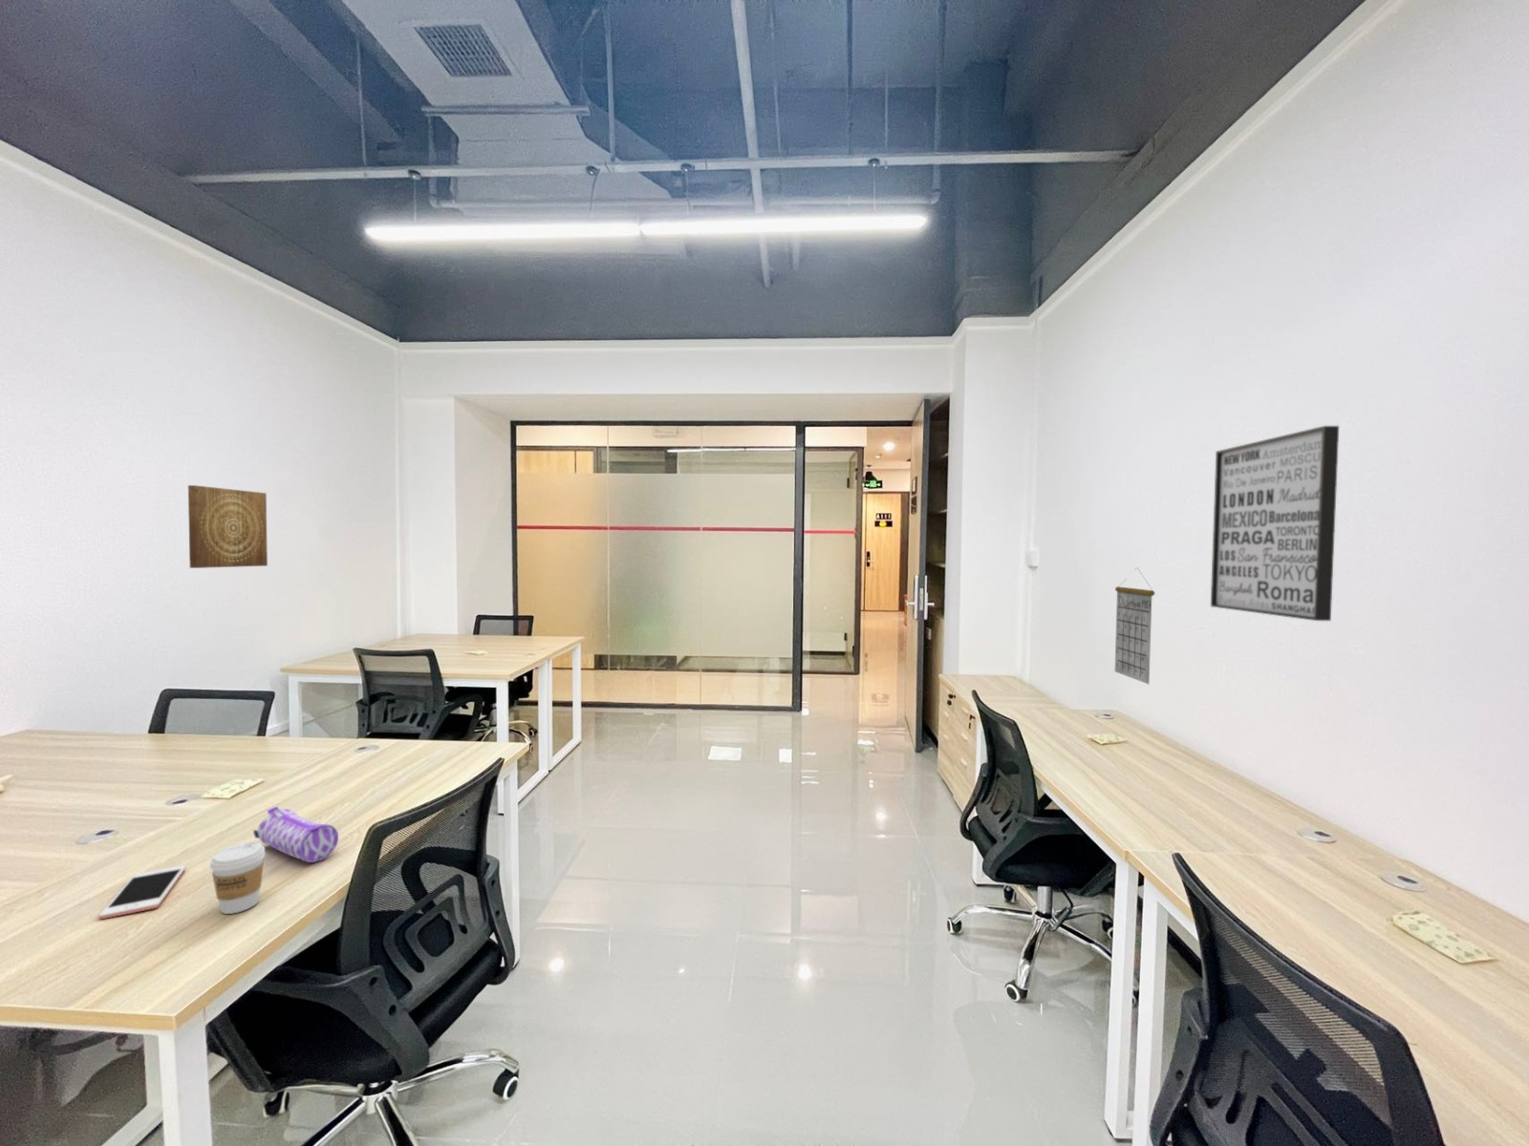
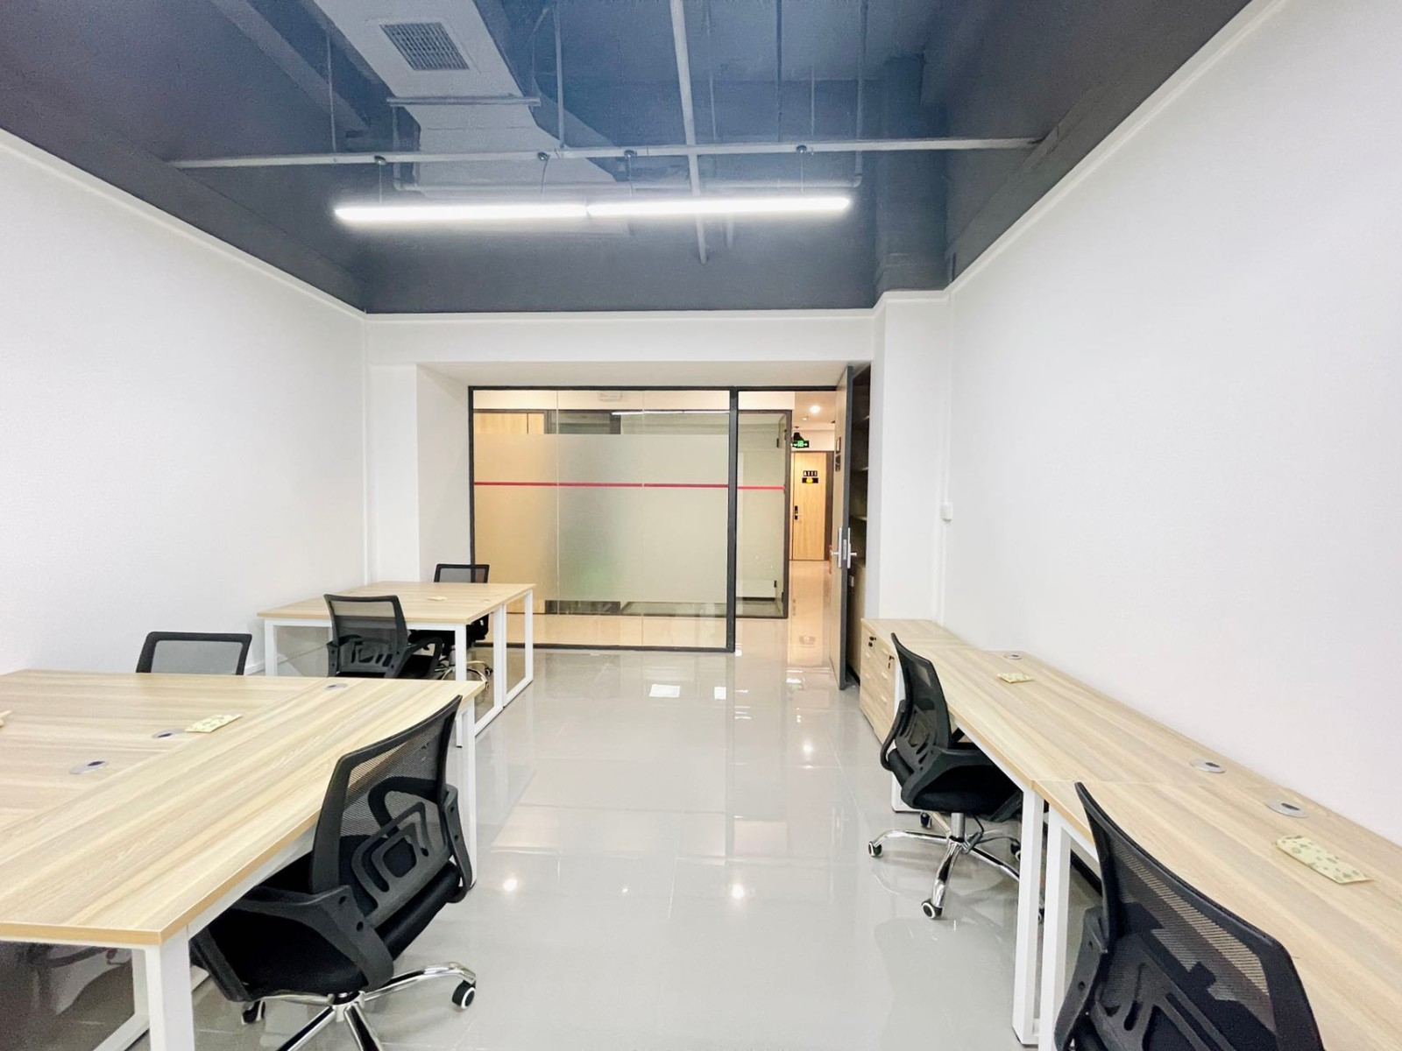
- wall art [1210,425,1340,621]
- wall art [188,484,268,569]
- pencil case [253,805,340,863]
- cell phone [99,864,187,920]
- calendar [1115,566,1156,685]
- coffee cup [209,841,266,915]
